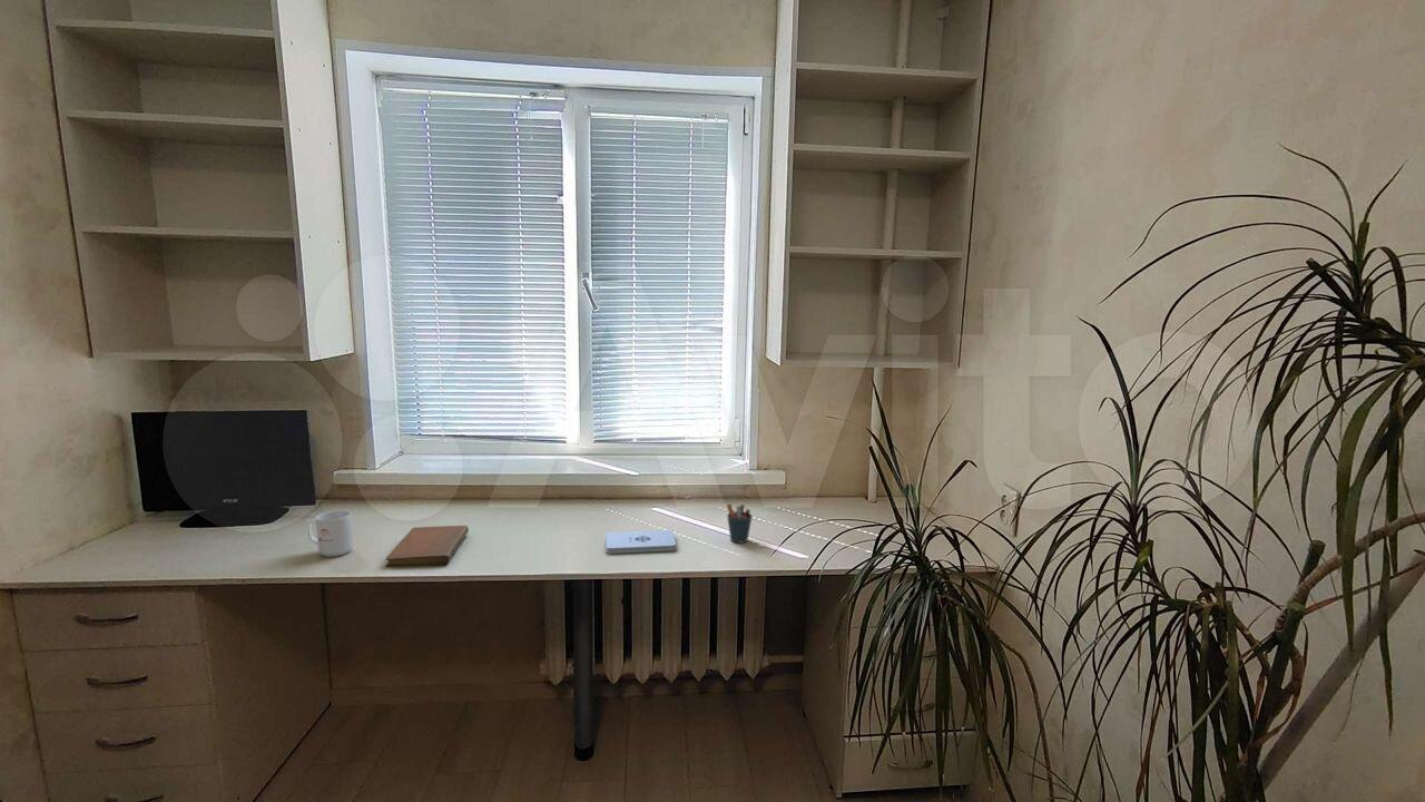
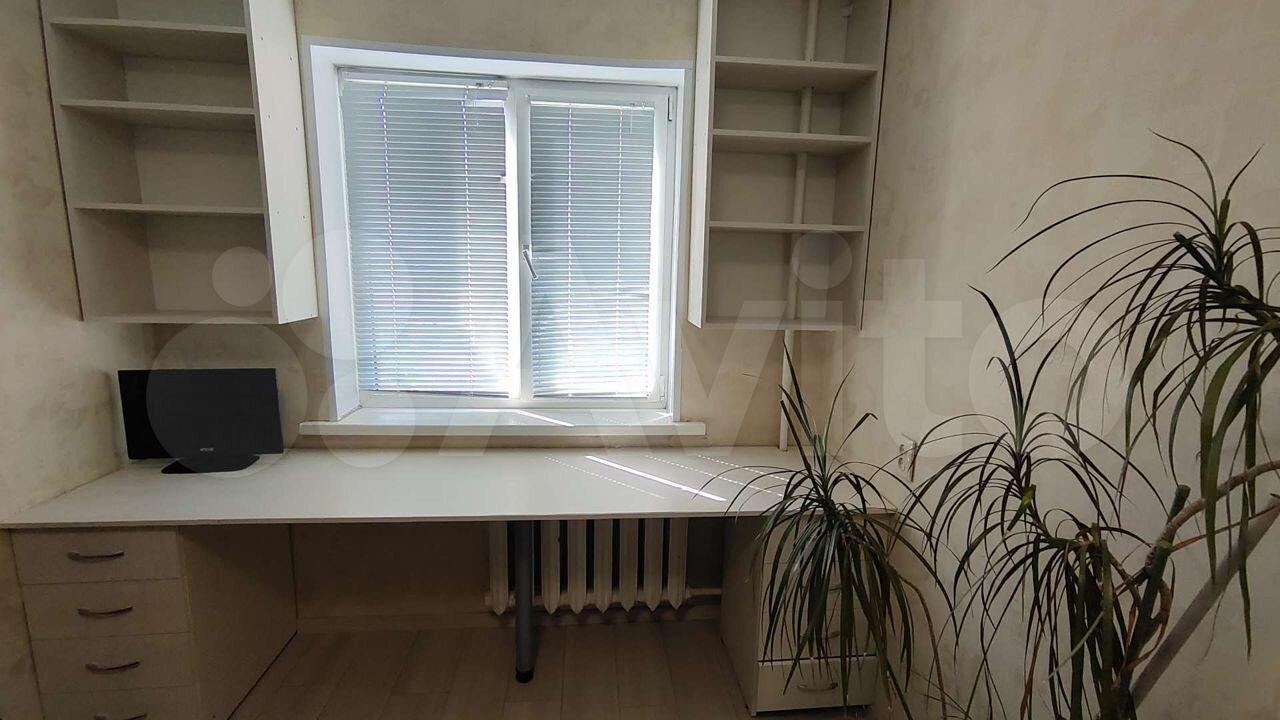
- notepad [605,529,677,555]
- notebook [384,525,470,568]
- pen holder [726,502,753,545]
- mug [305,509,355,558]
